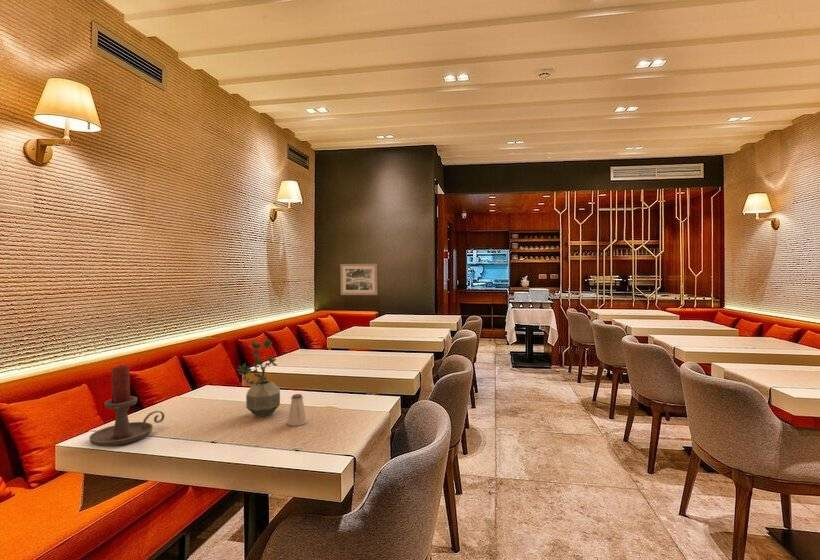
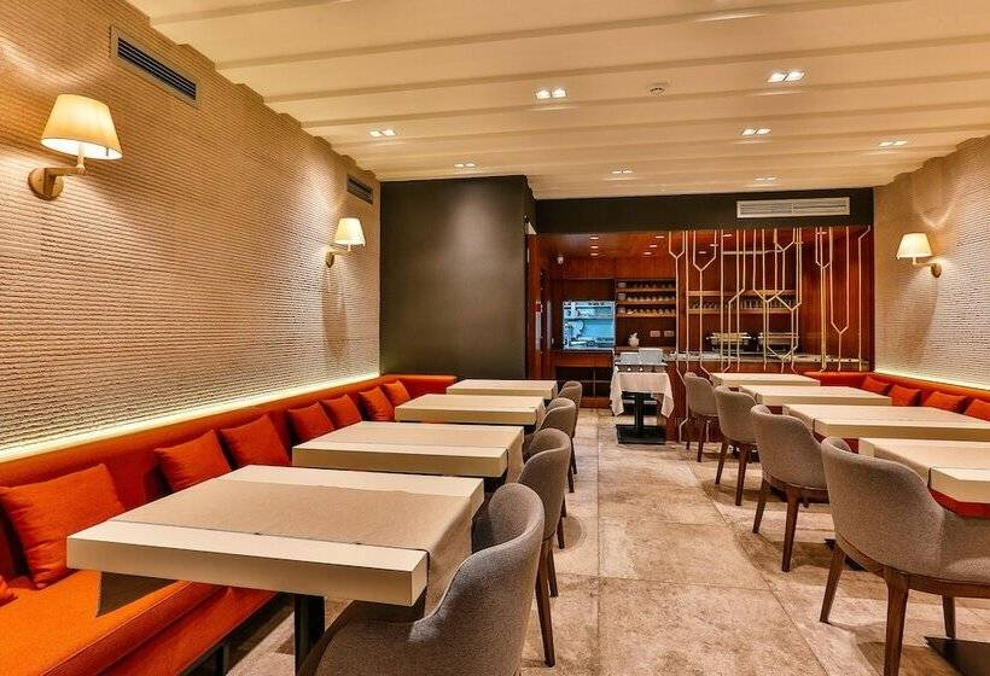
- potted plant [236,338,281,418]
- wall art [339,263,379,296]
- saltshaker [286,393,308,427]
- candle holder [88,364,166,448]
